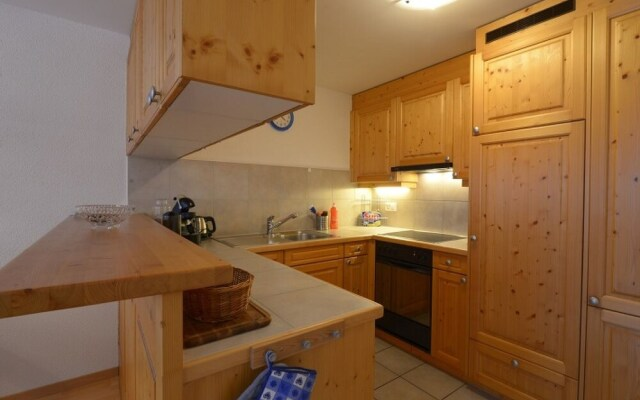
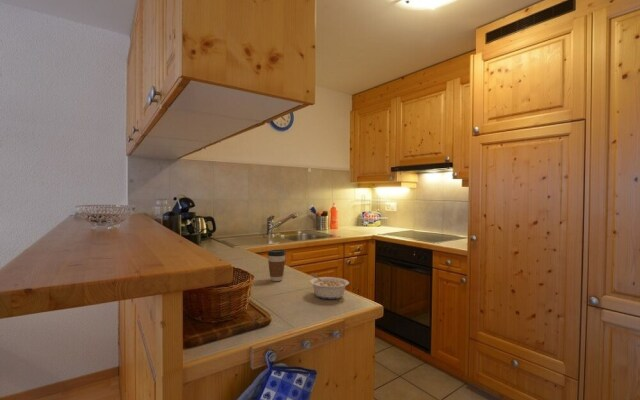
+ coffee cup [267,249,287,282]
+ legume [309,272,350,300]
